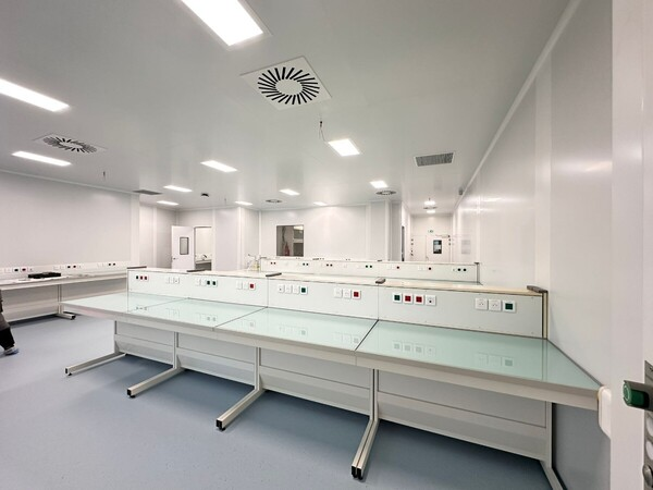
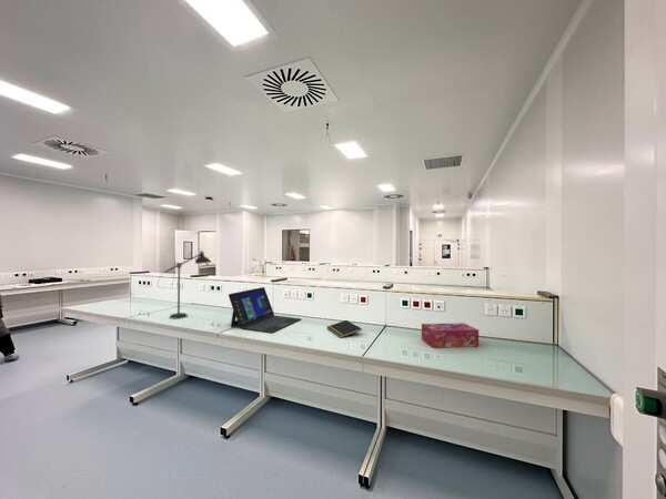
+ laptop [228,286,302,335]
+ tissue box [421,322,480,348]
+ notepad [326,319,363,339]
+ desk lamp [157,247,211,319]
